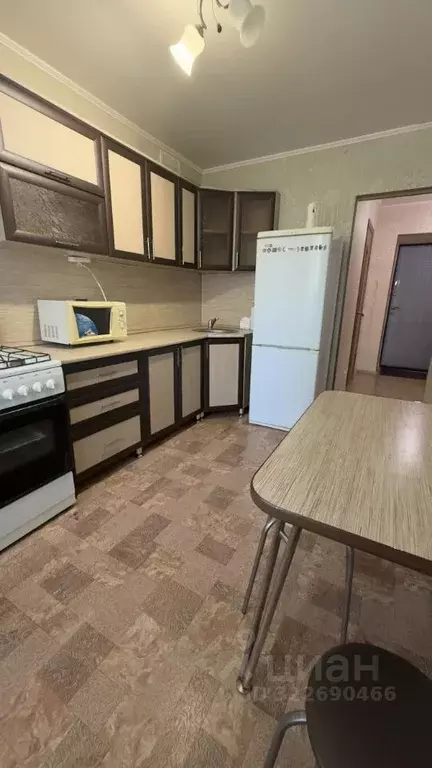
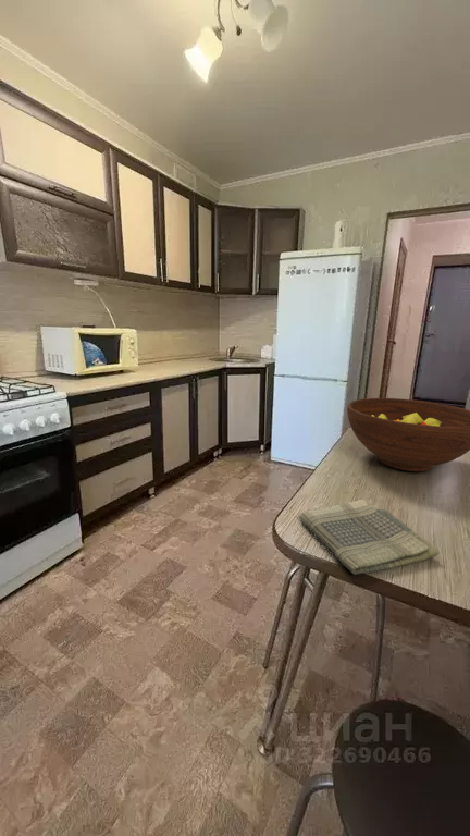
+ dish towel [298,499,441,576]
+ fruit bowl [346,397,470,472]
